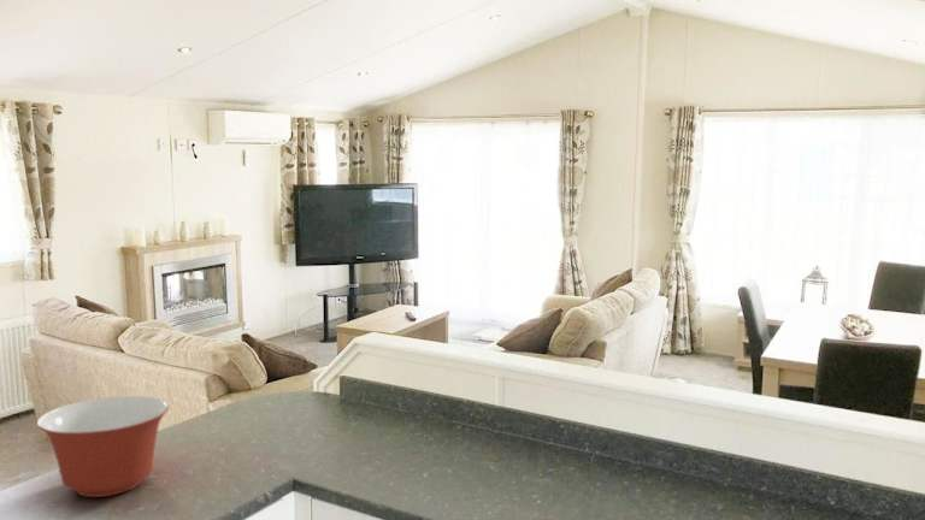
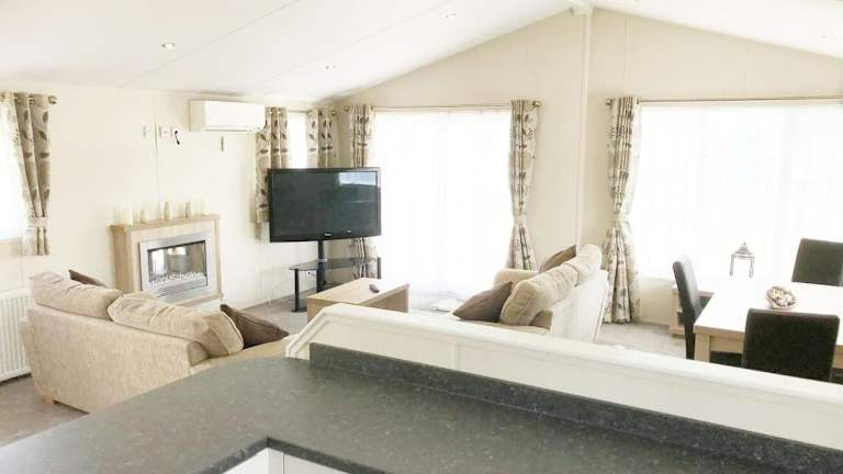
- mixing bowl [36,395,170,498]
